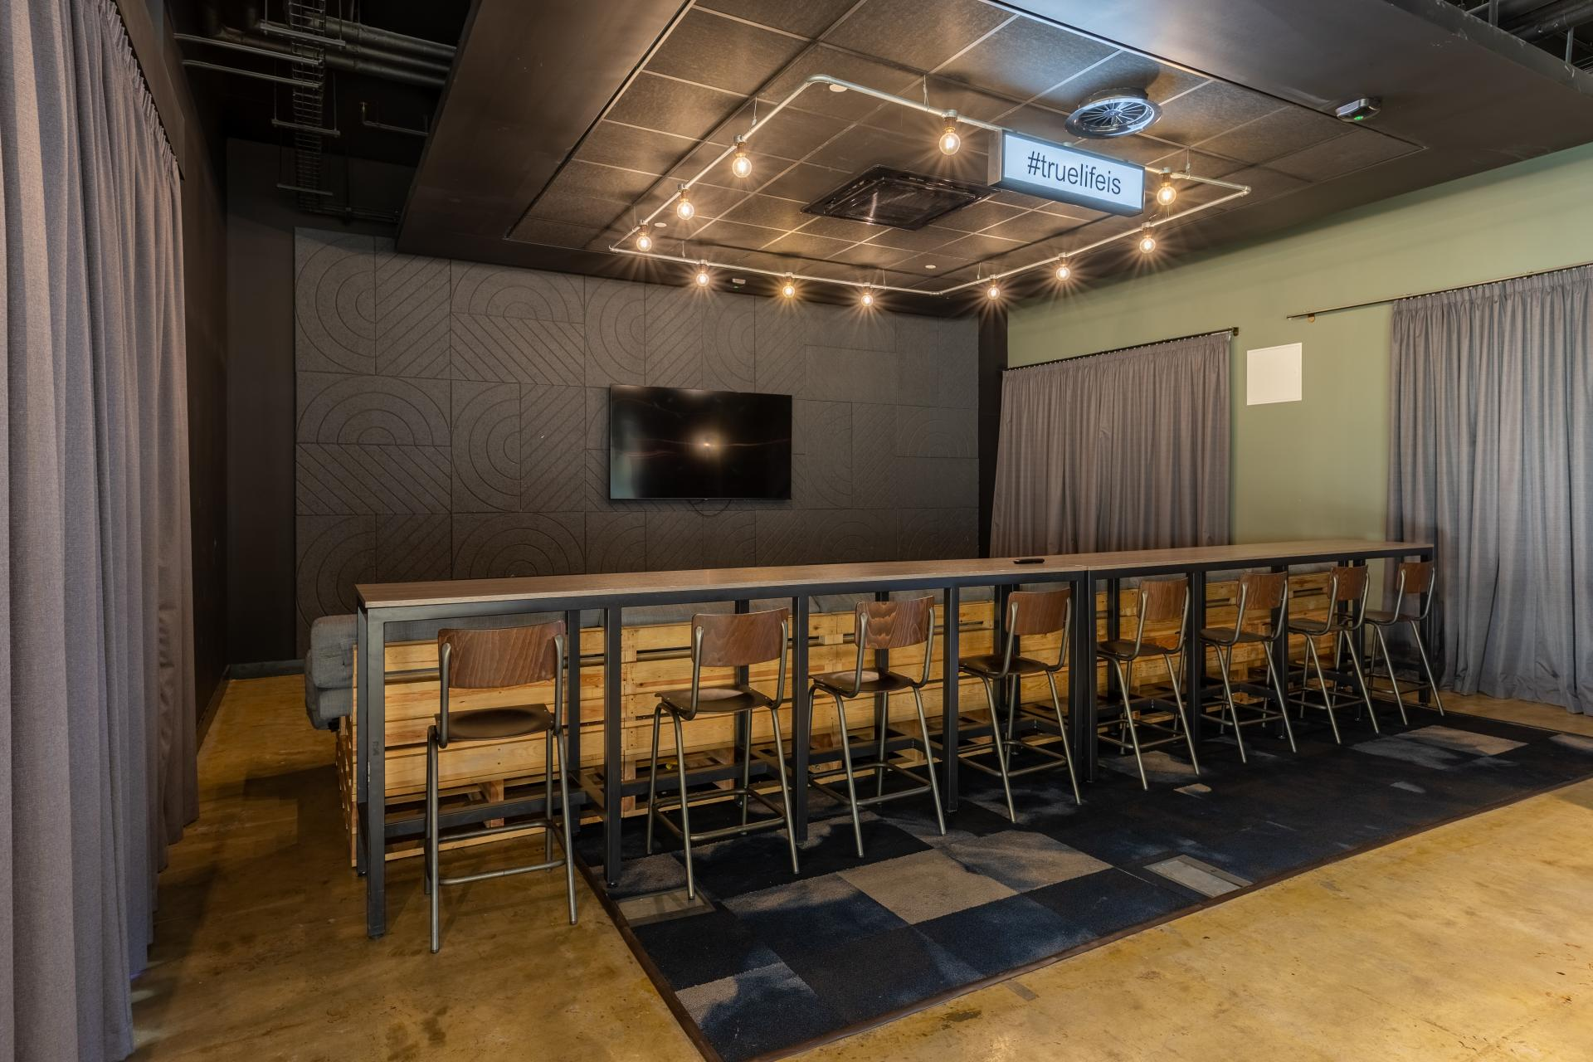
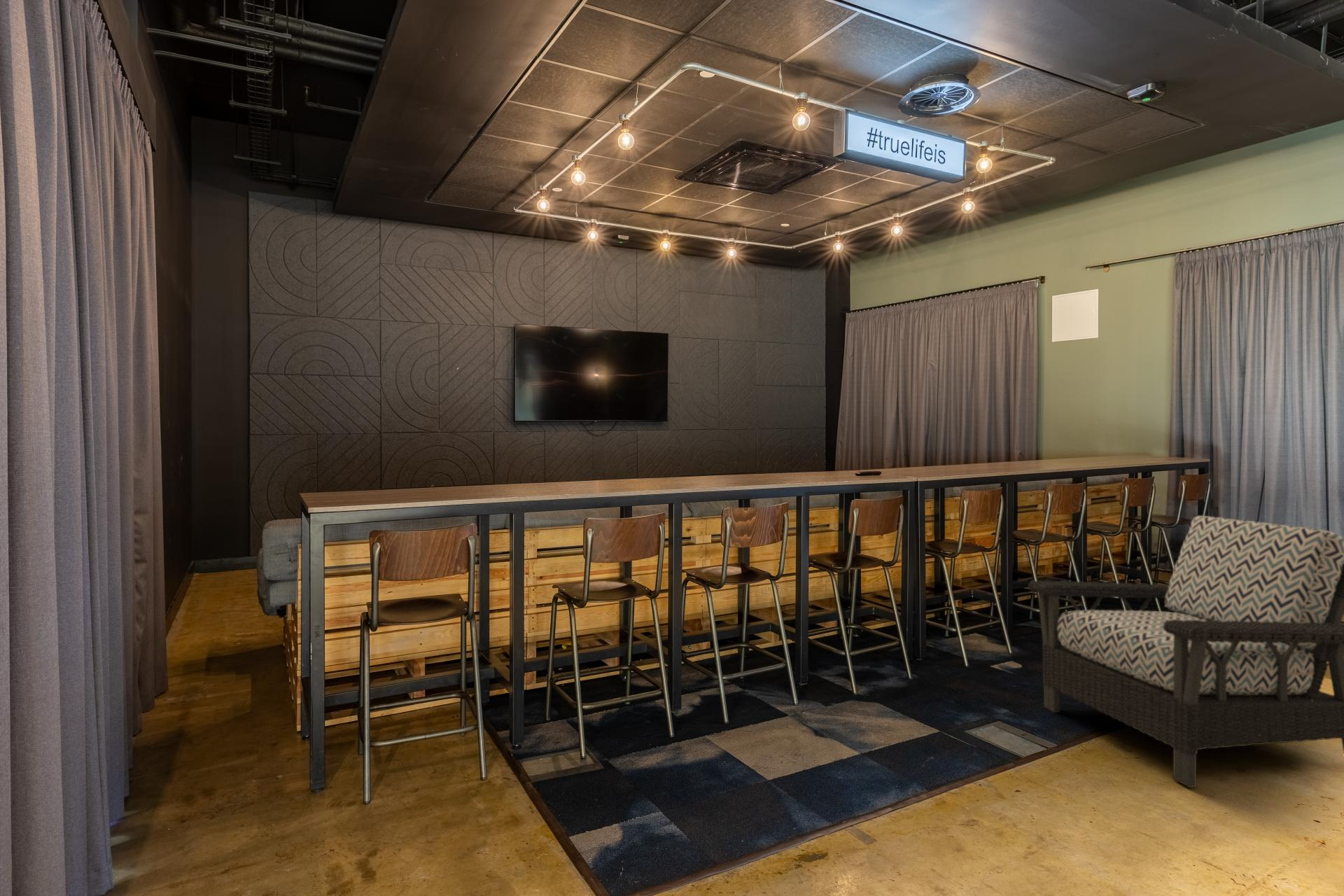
+ armchair [1028,515,1344,788]
